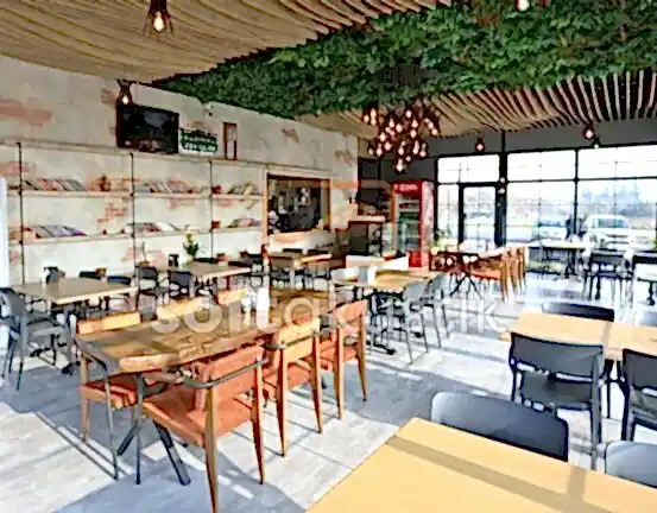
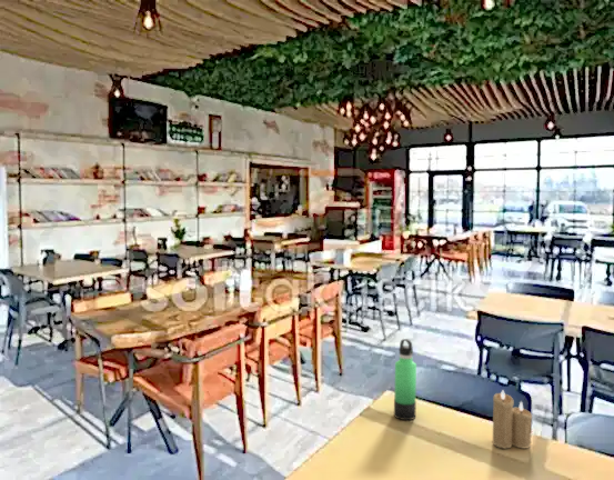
+ thermos bottle [393,338,417,421]
+ candle [492,389,533,450]
